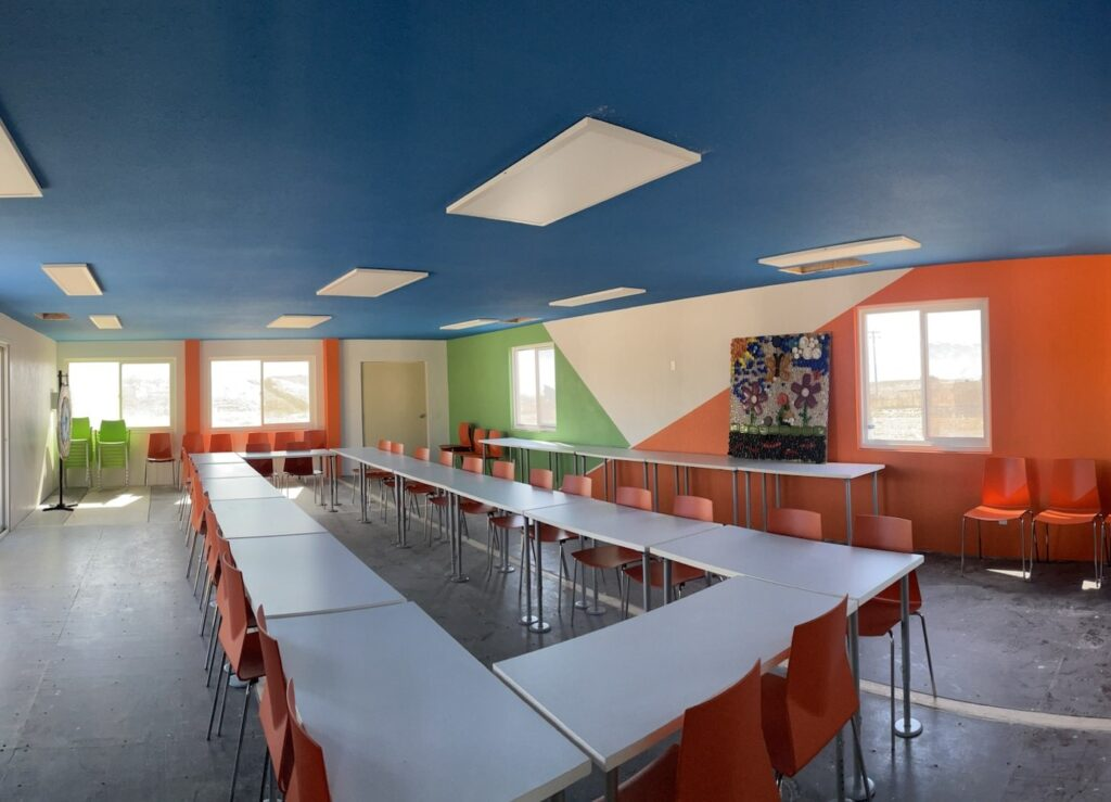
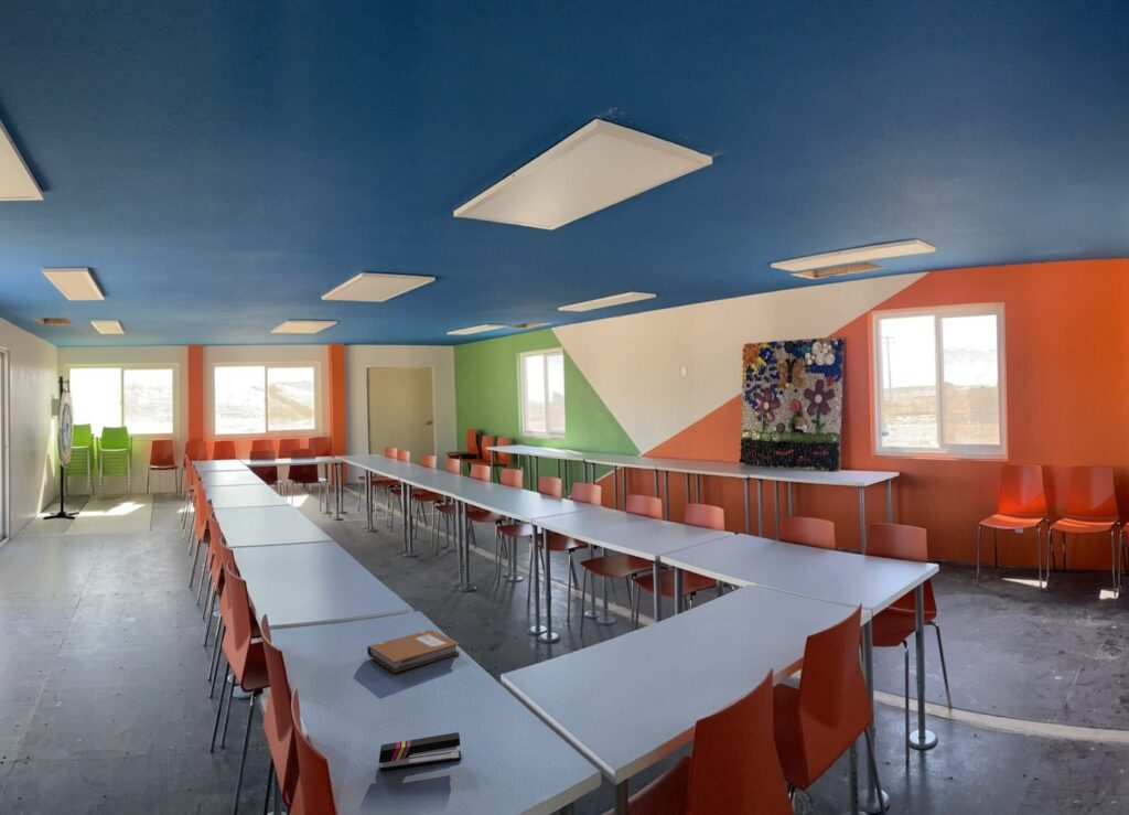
+ stapler [378,731,462,772]
+ notebook [366,629,461,674]
